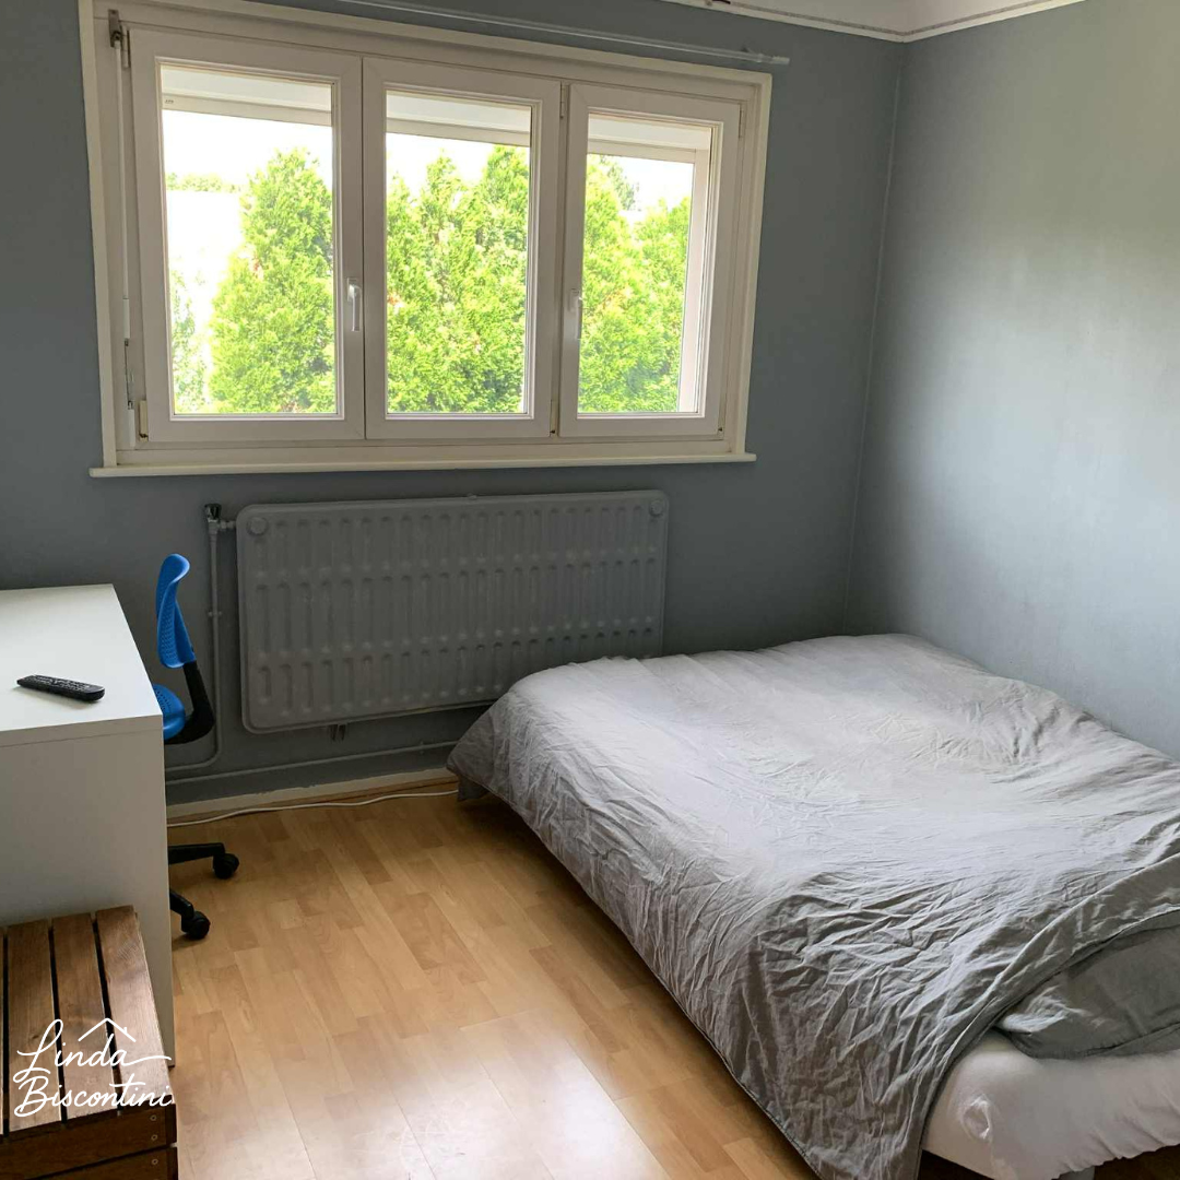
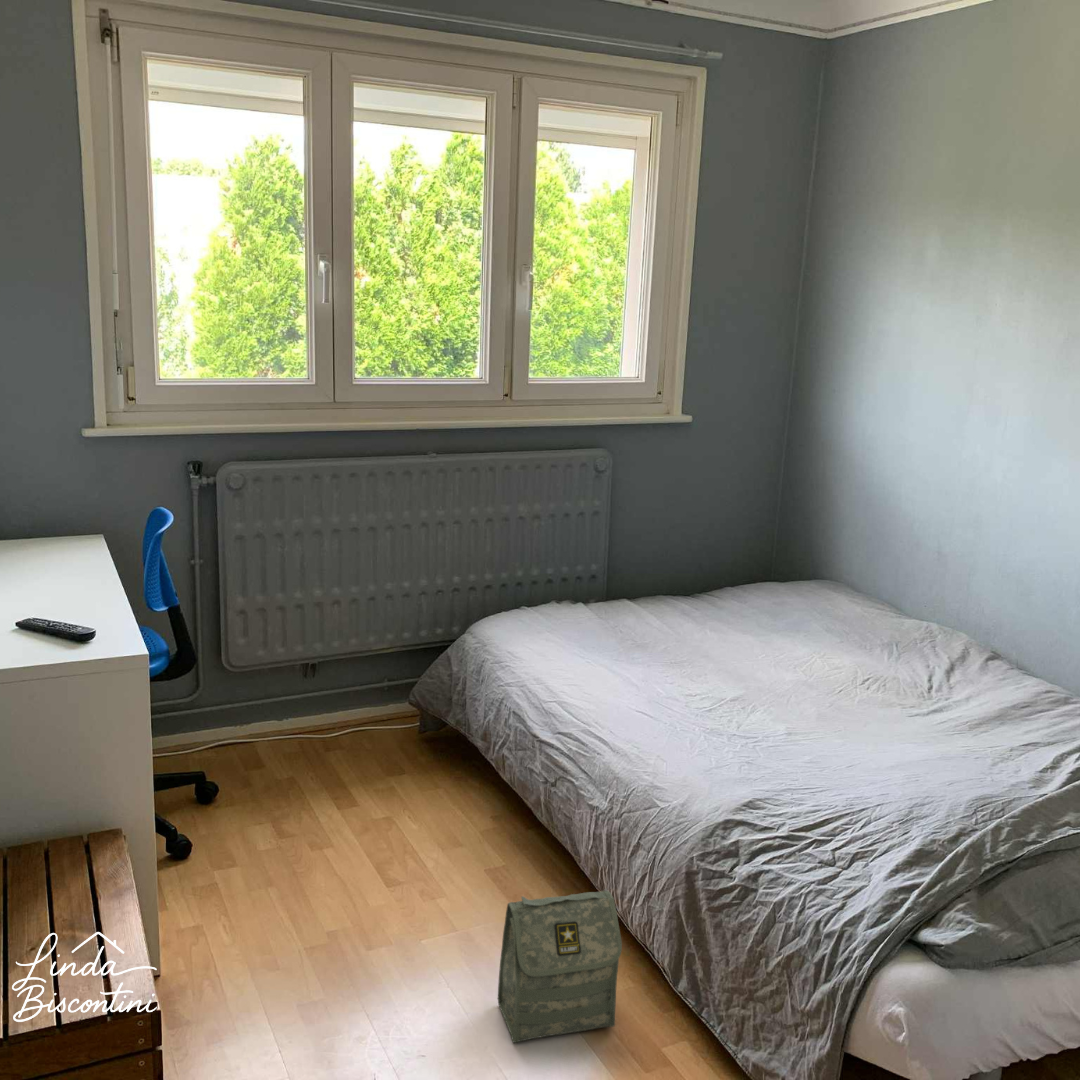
+ bag [497,890,623,1044]
